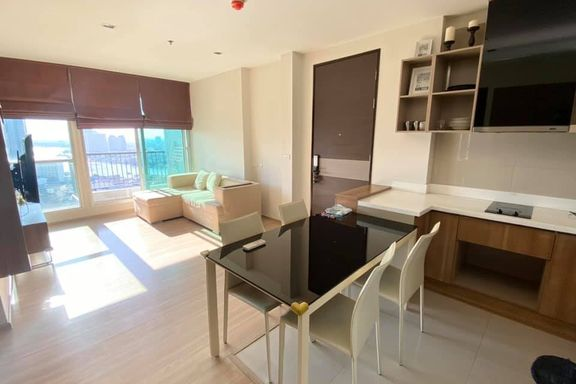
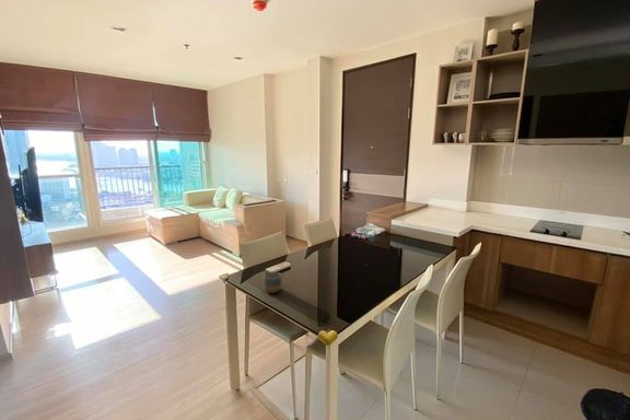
+ mug [261,271,282,294]
